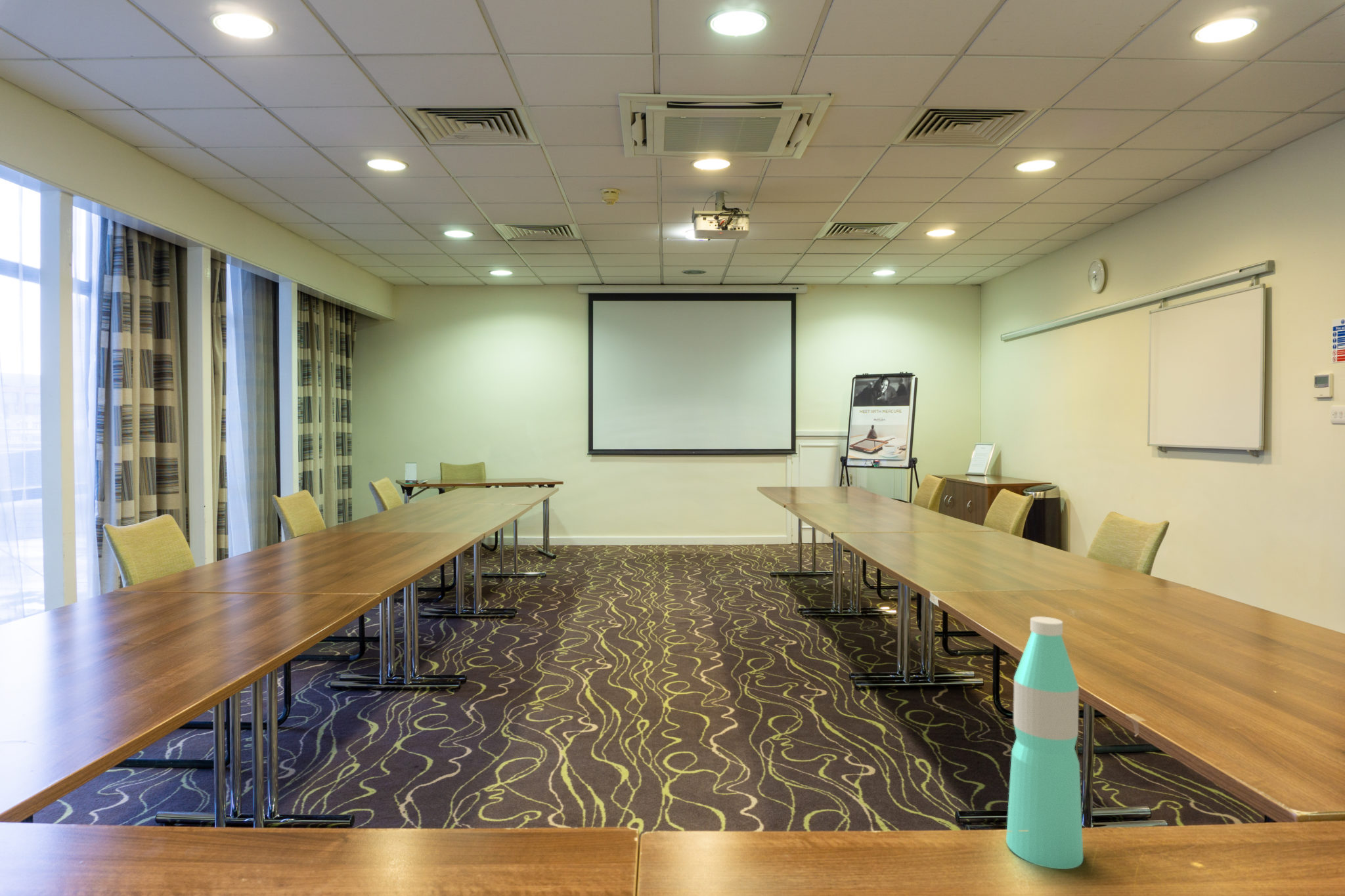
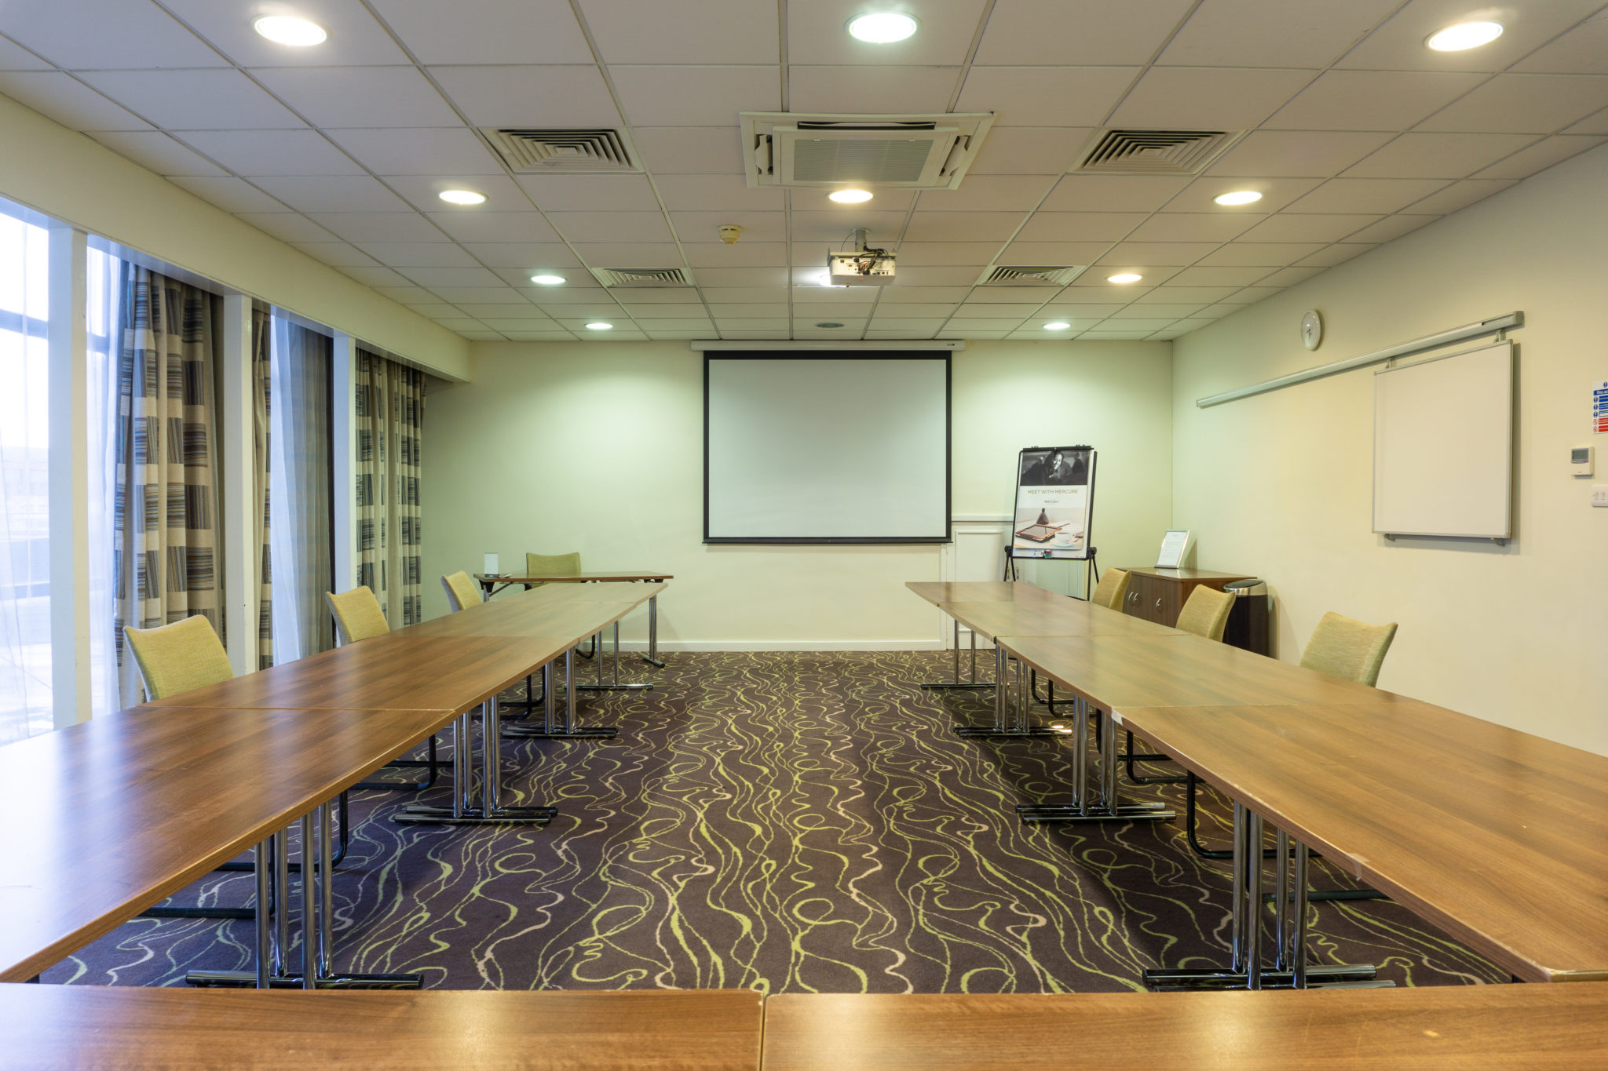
- water bottle [1005,616,1084,870]
